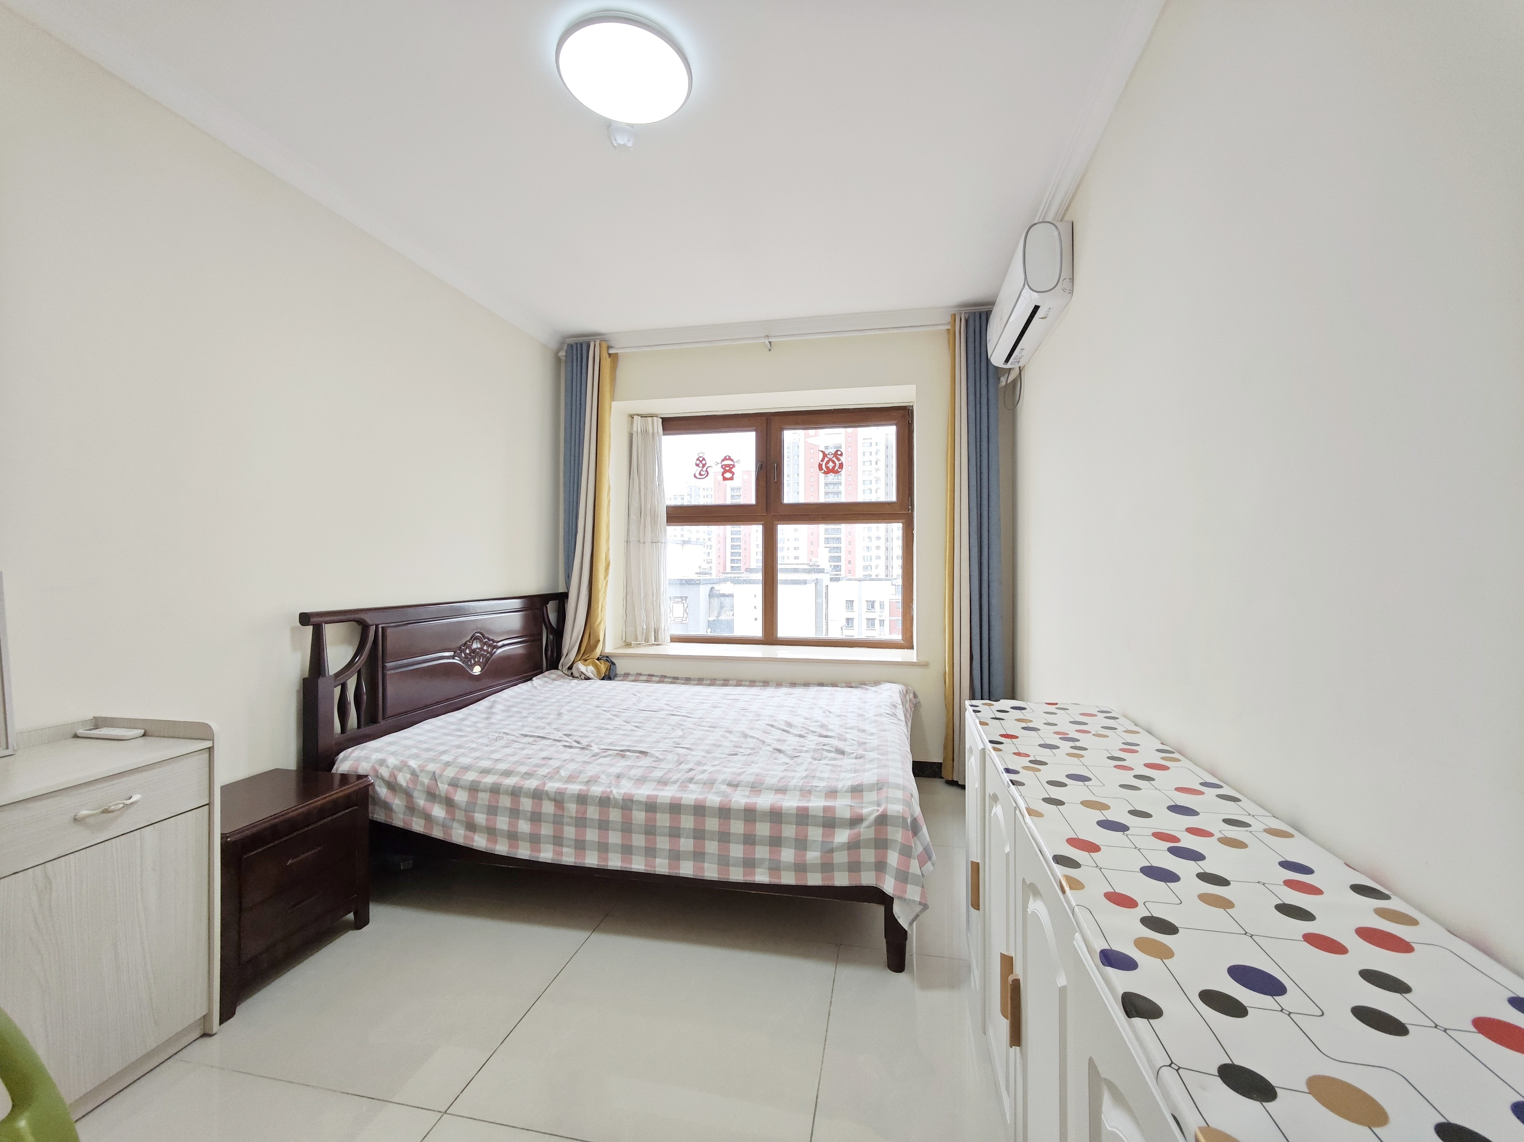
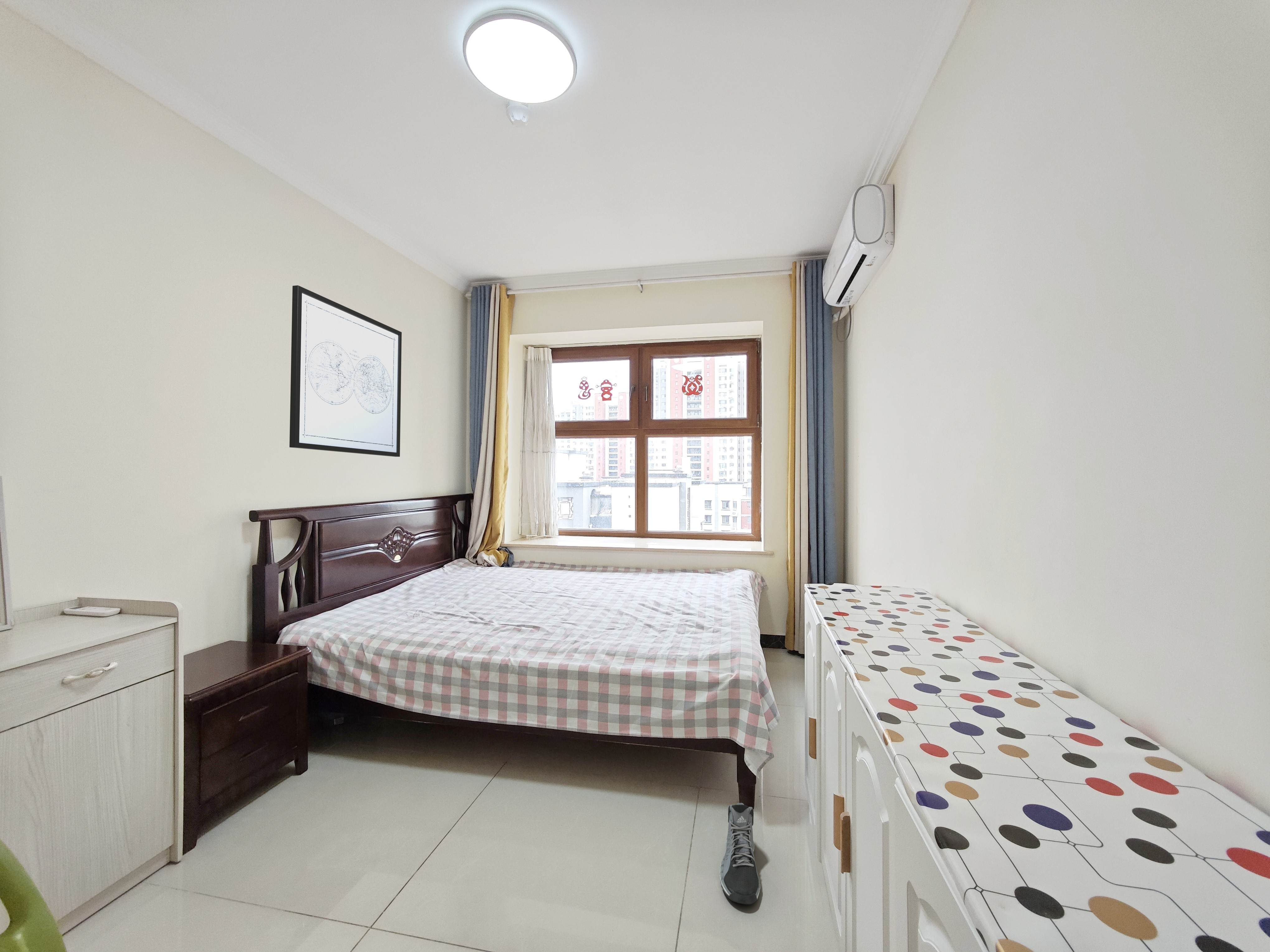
+ wall art [289,285,402,457]
+ sneaker [719,803,761,905]
